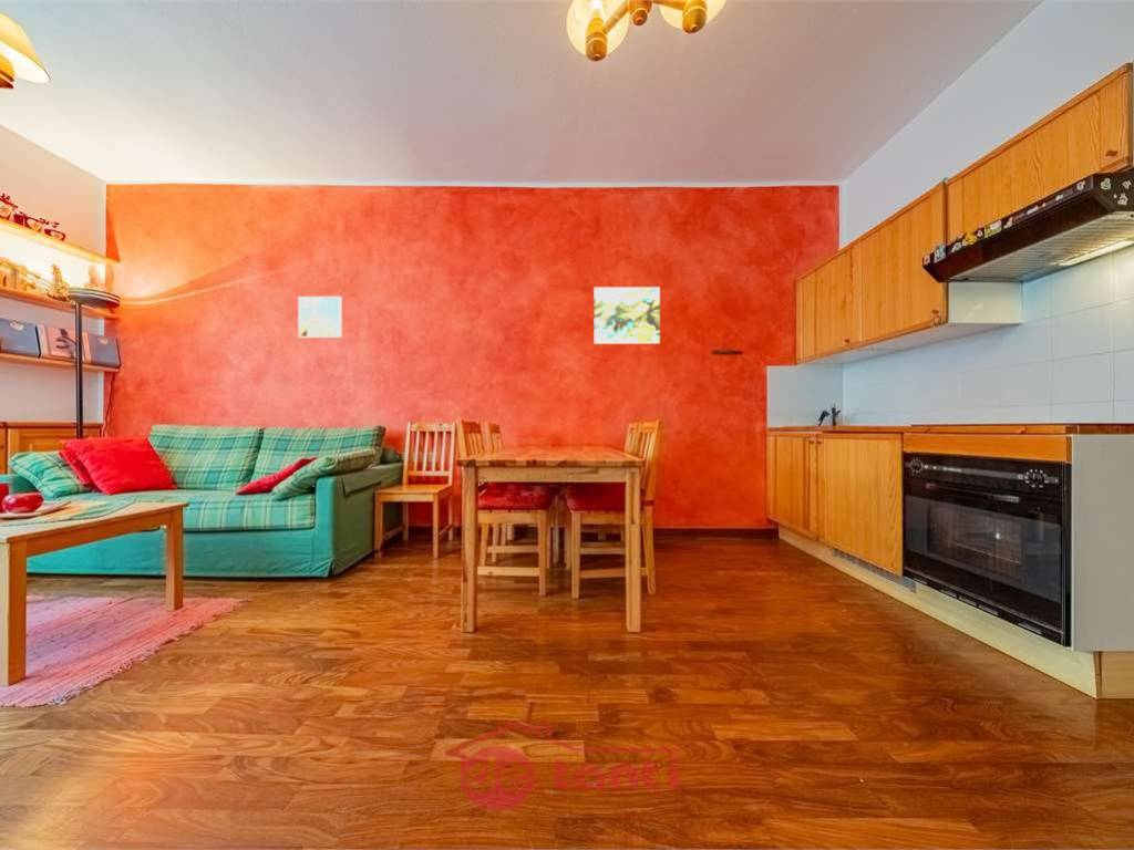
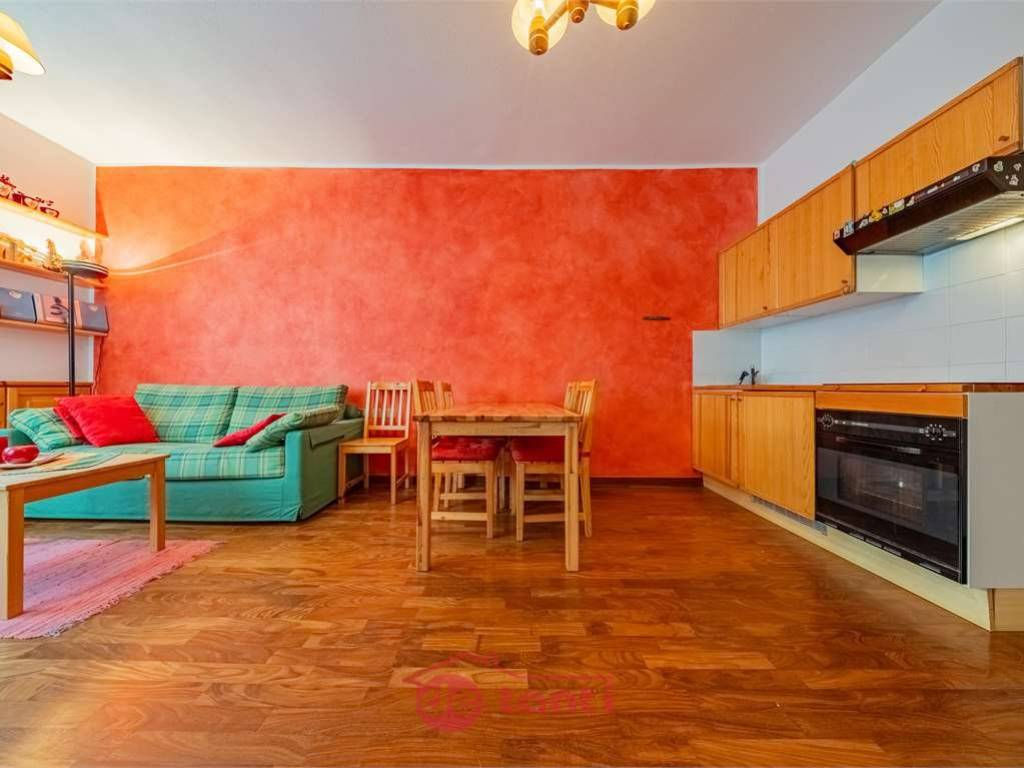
- wall art [592,286,661,345]
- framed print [297,296,343,339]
